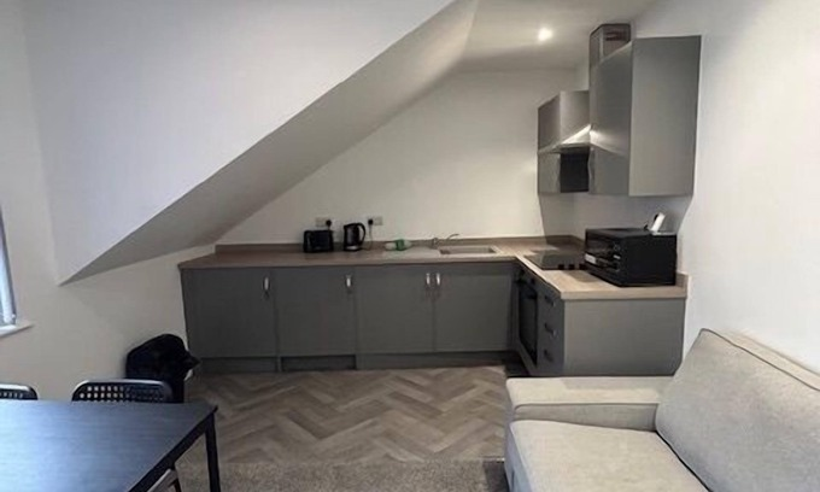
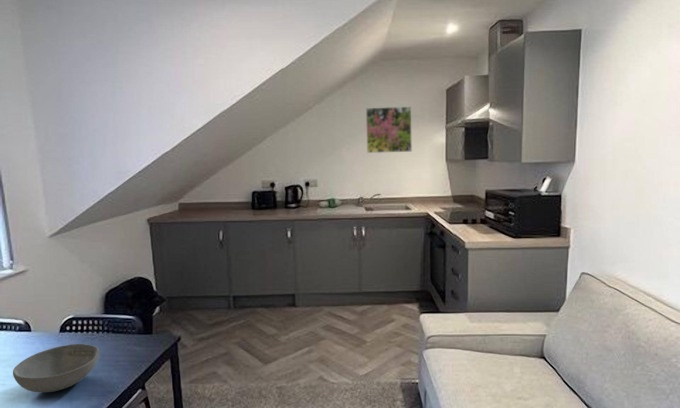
+ bowl [12,343,100,393]
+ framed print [365,106,413,154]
